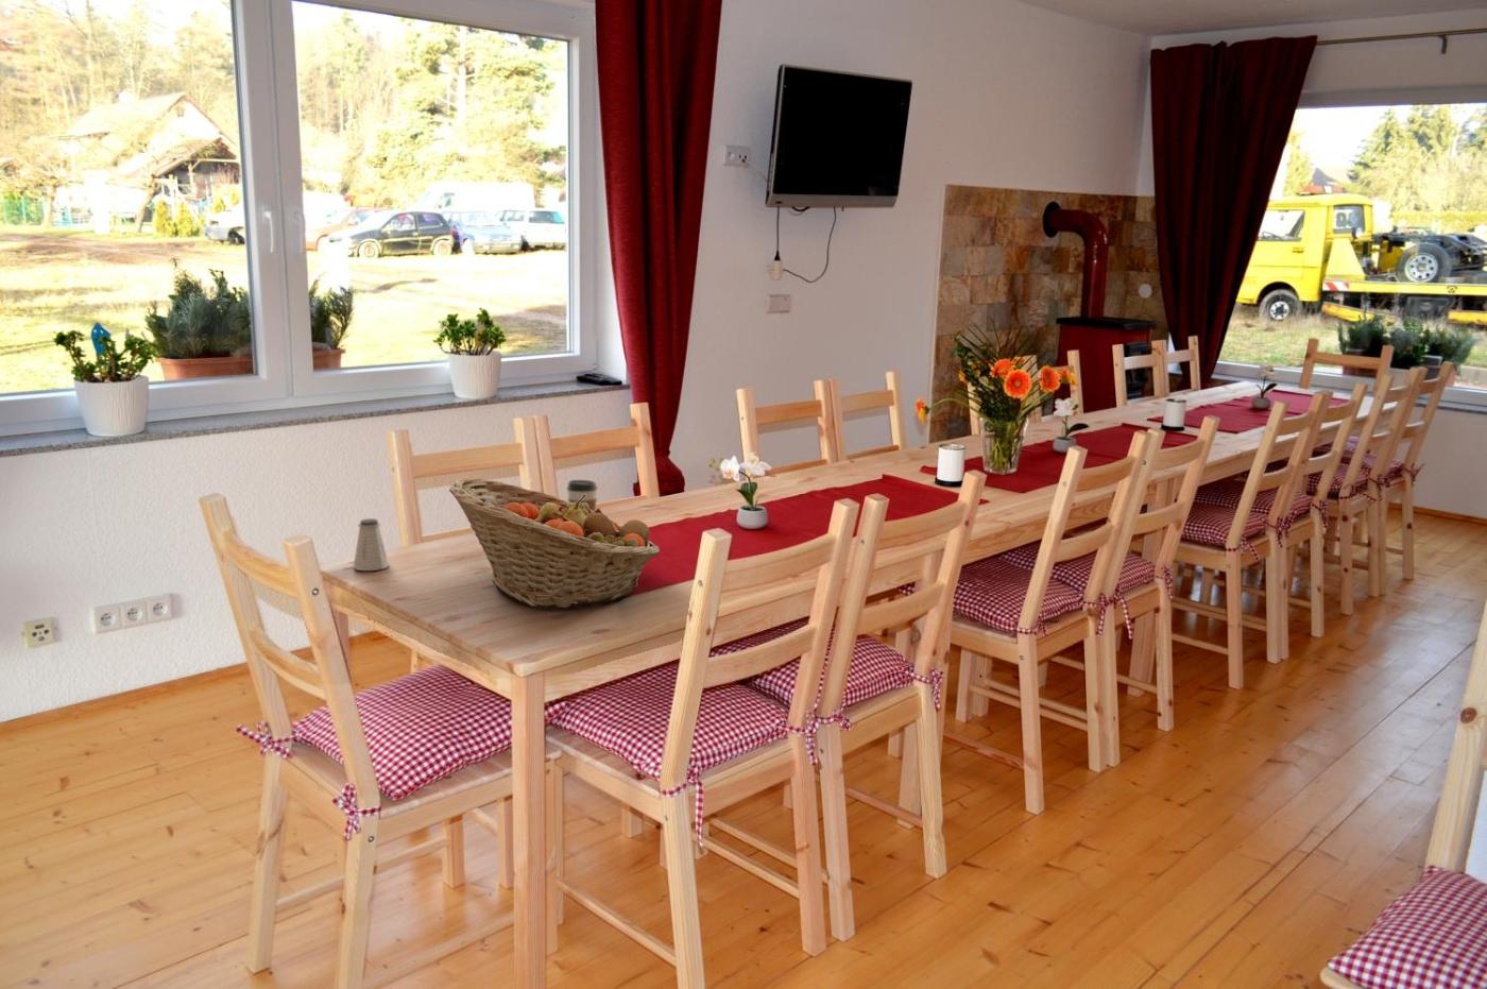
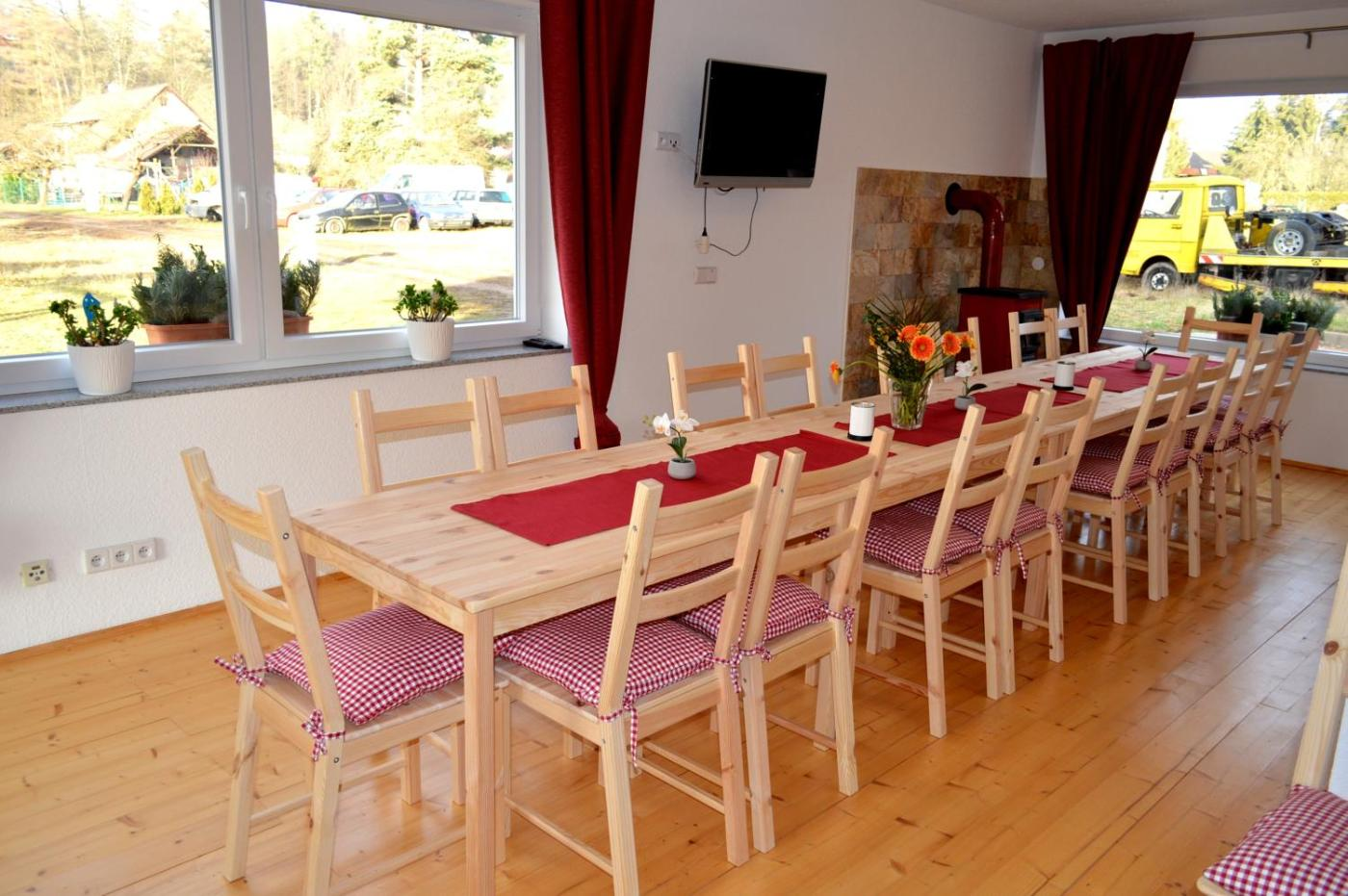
- fruit basket [448,477,661,609]
- saltshaker [353,518,389,572]
- coffee cup [566,479,599,512]
